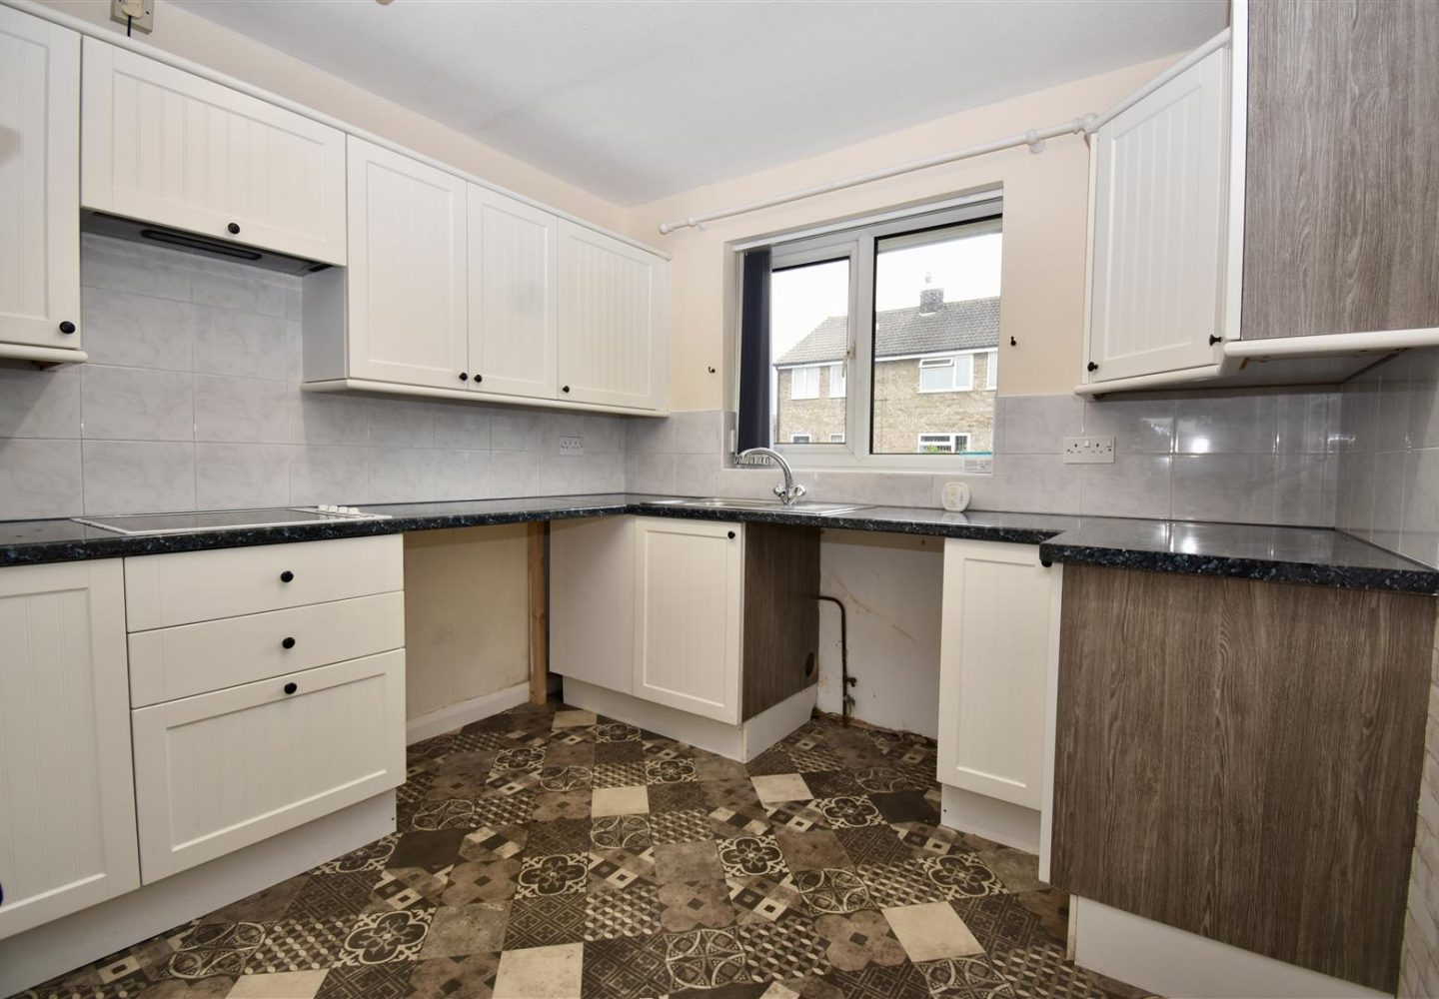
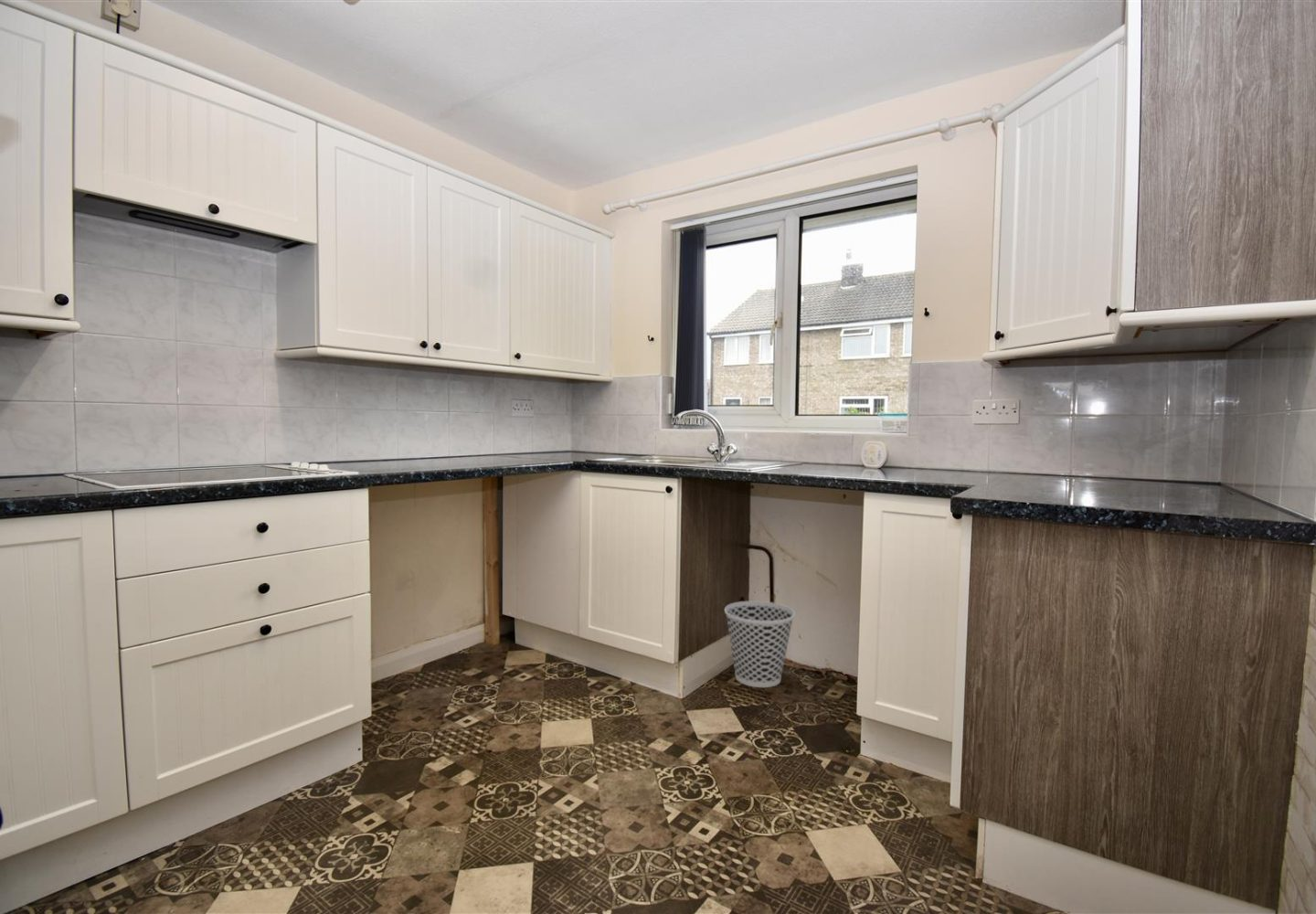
+ wastebasket [724,600,796,688]
